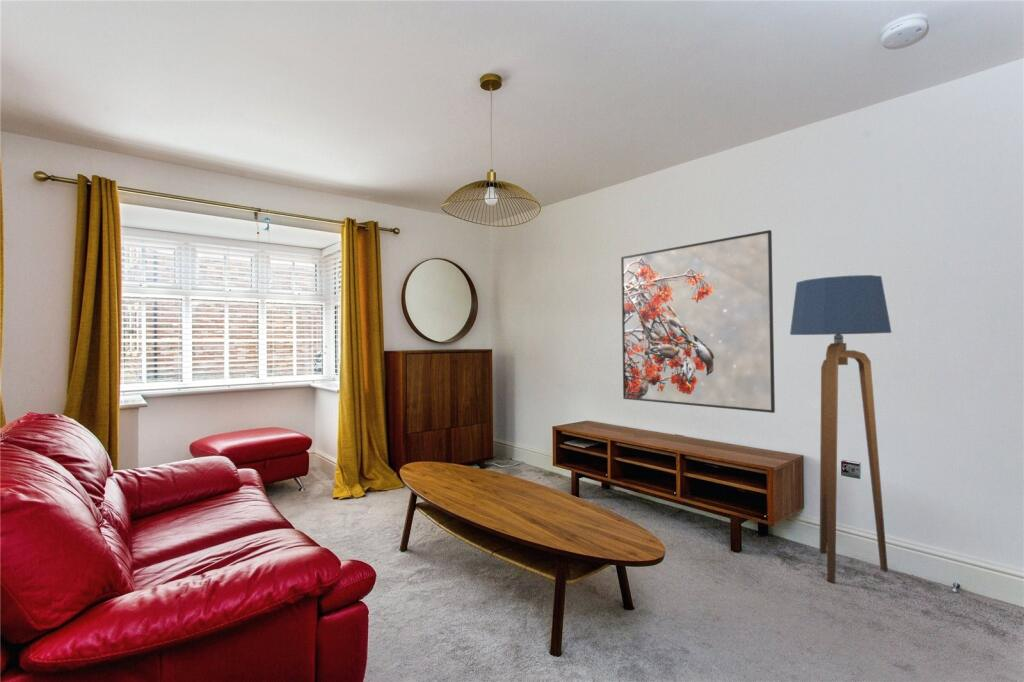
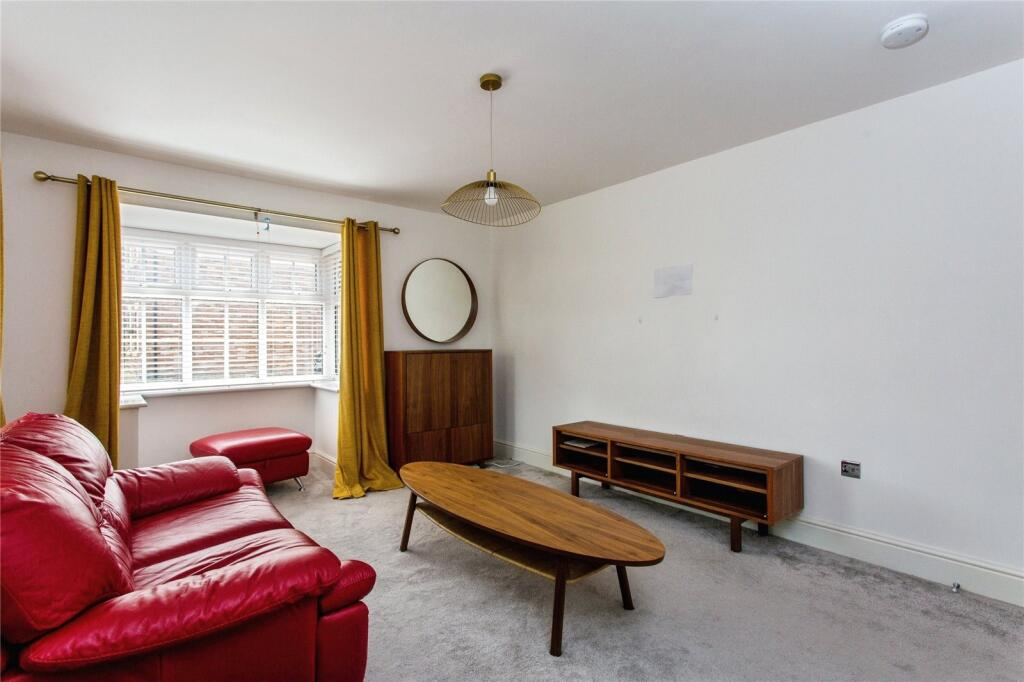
- floor lamp [789,274,893,584]
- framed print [620,229,776,414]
